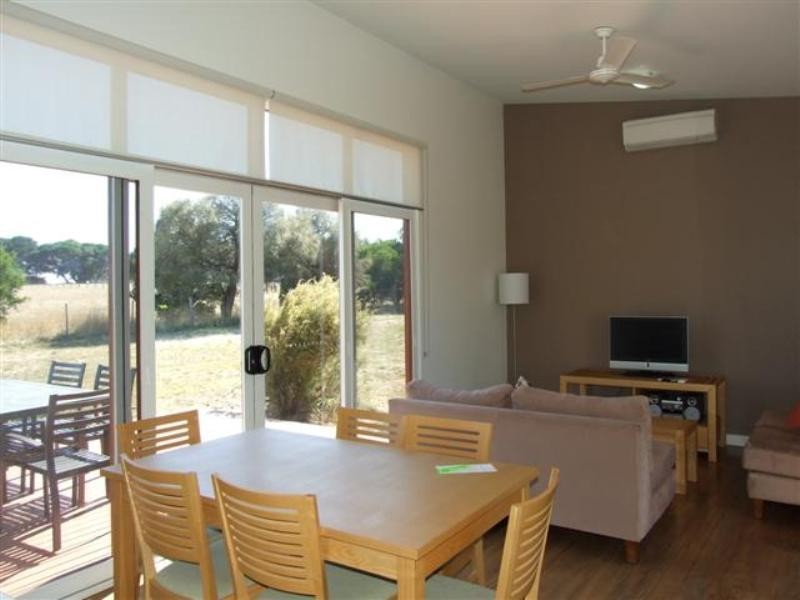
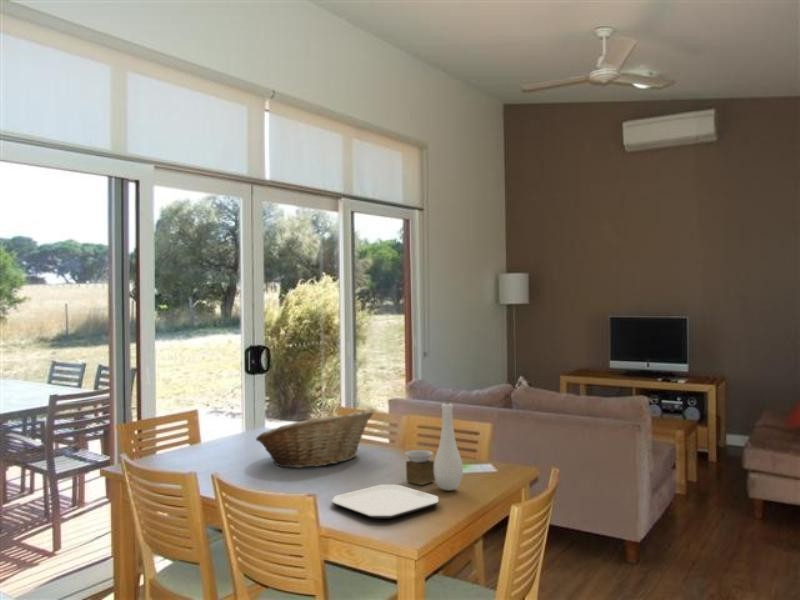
+ vase [404,403,464,491]
+ plate [331,484,440,520]
+ fruit basket [255,408,374,469]
